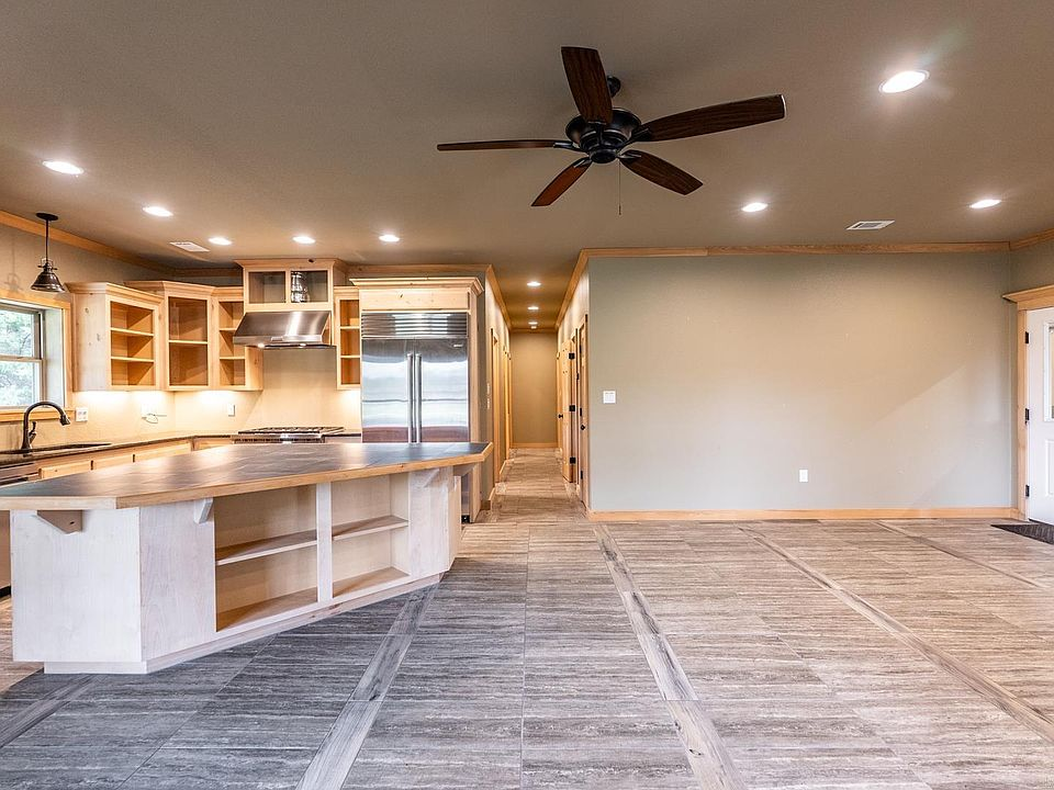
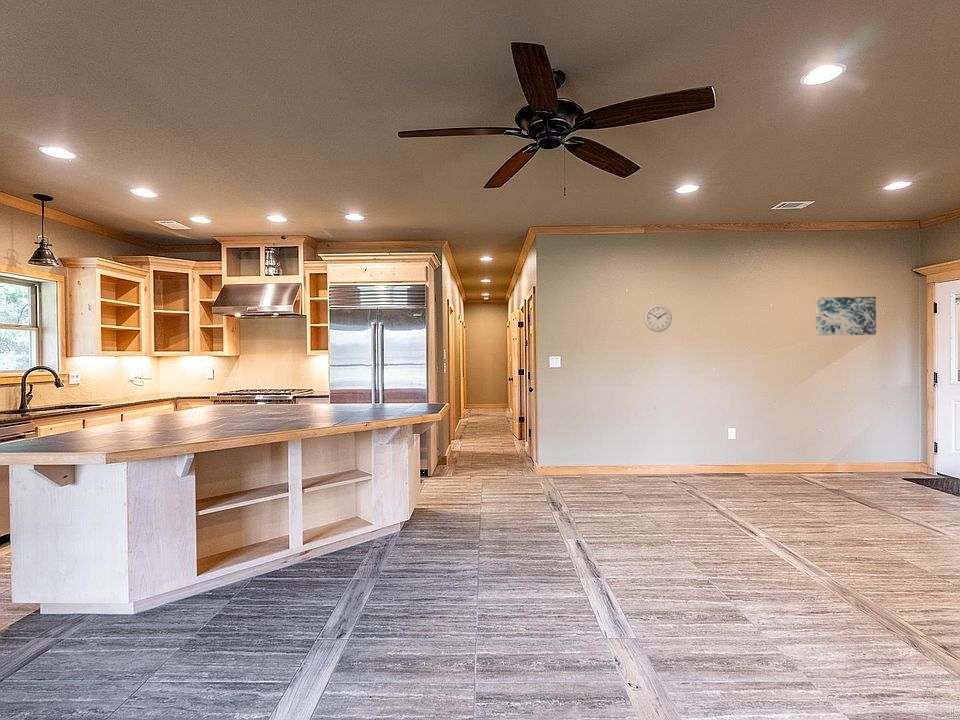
+ wall art [815,296,877,336]
+ wall clock [643,304,673,333]
